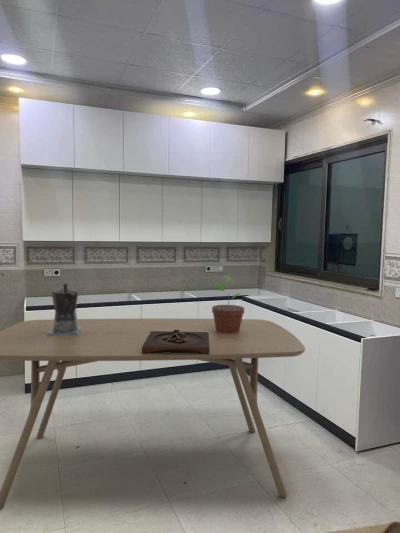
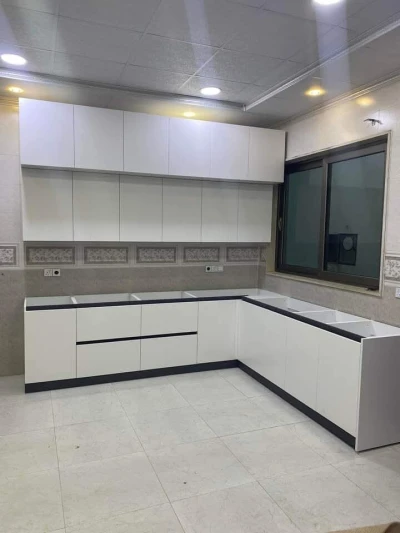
- potted plant [211,274,245,334]
- wooden tray [142,329,210,355]
- dining table [0,318,306,511]
- coffee maker [47,282,82,335]
